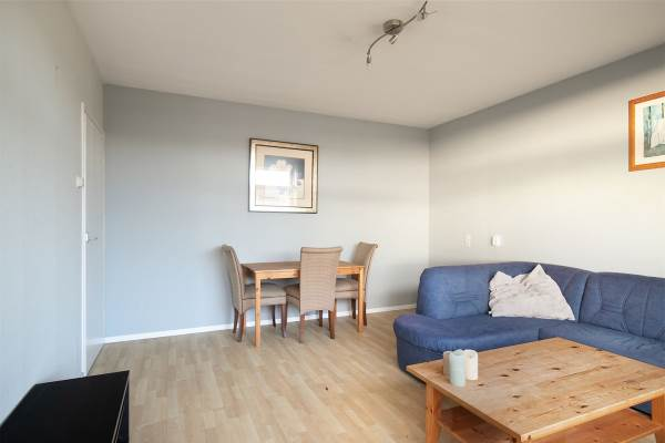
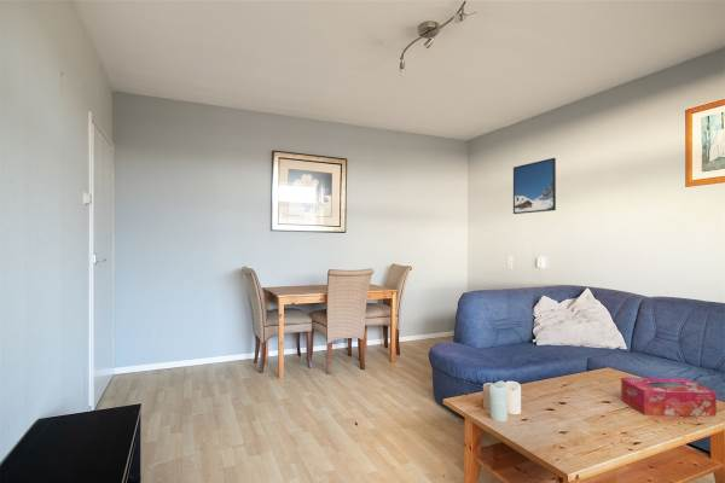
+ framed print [512,157,557,215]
+ tissue box [620,377,718,418]
